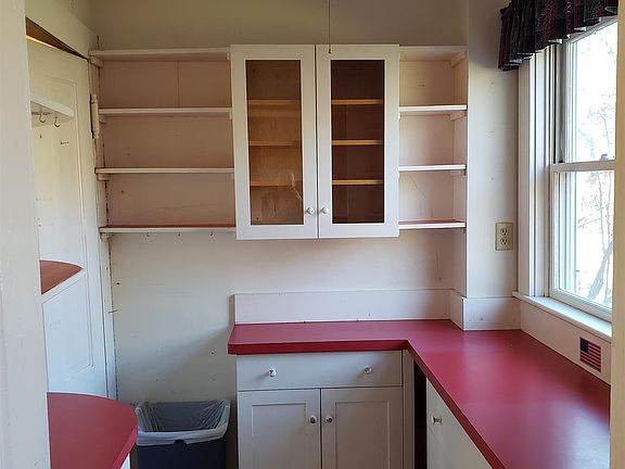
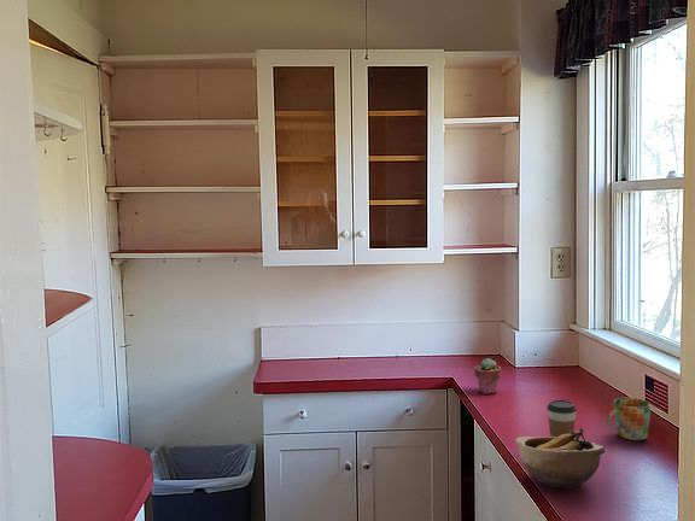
+ bowl [514,427,606,490]
+ coffee cup [545,399,577,437]
+ potted succulent [473,357,502,396]
+ mug [606,397,652,441]
